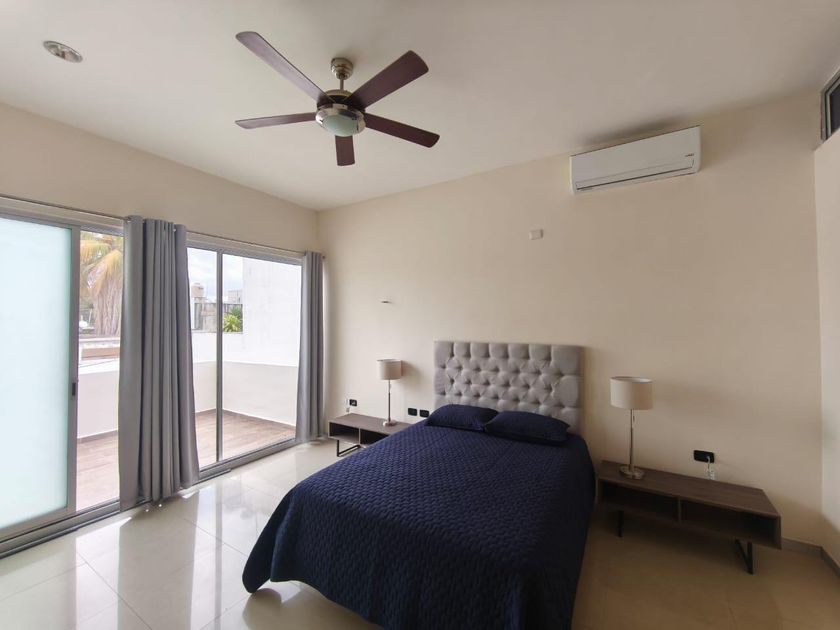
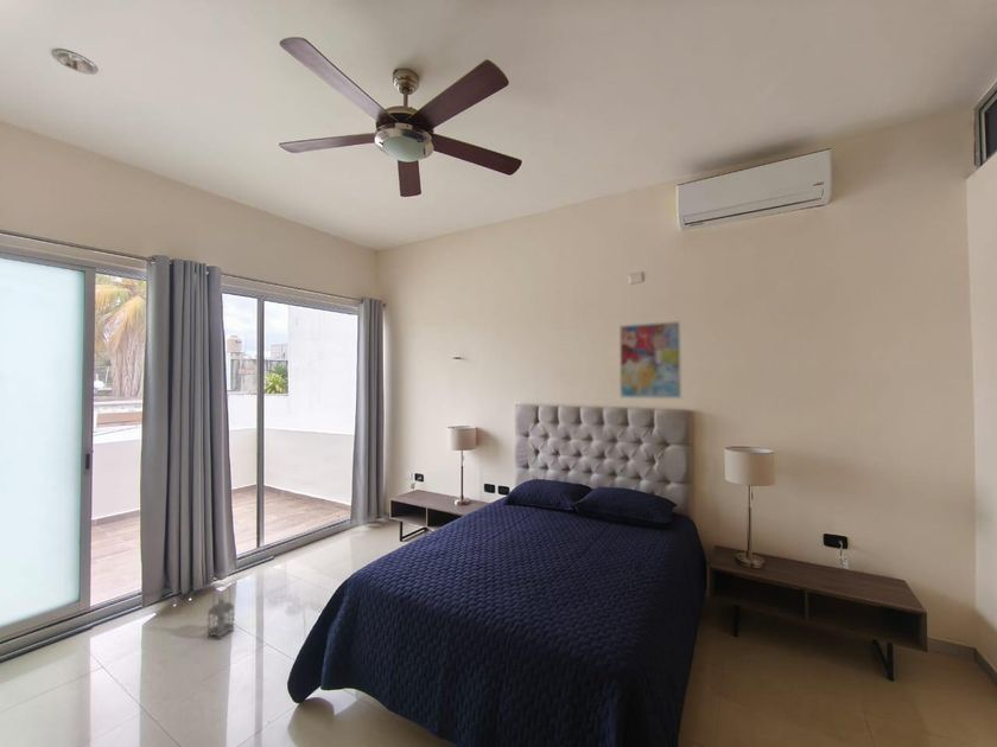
+ wall art [618,320,682,400]
+ lantern [205,582,236,640]
